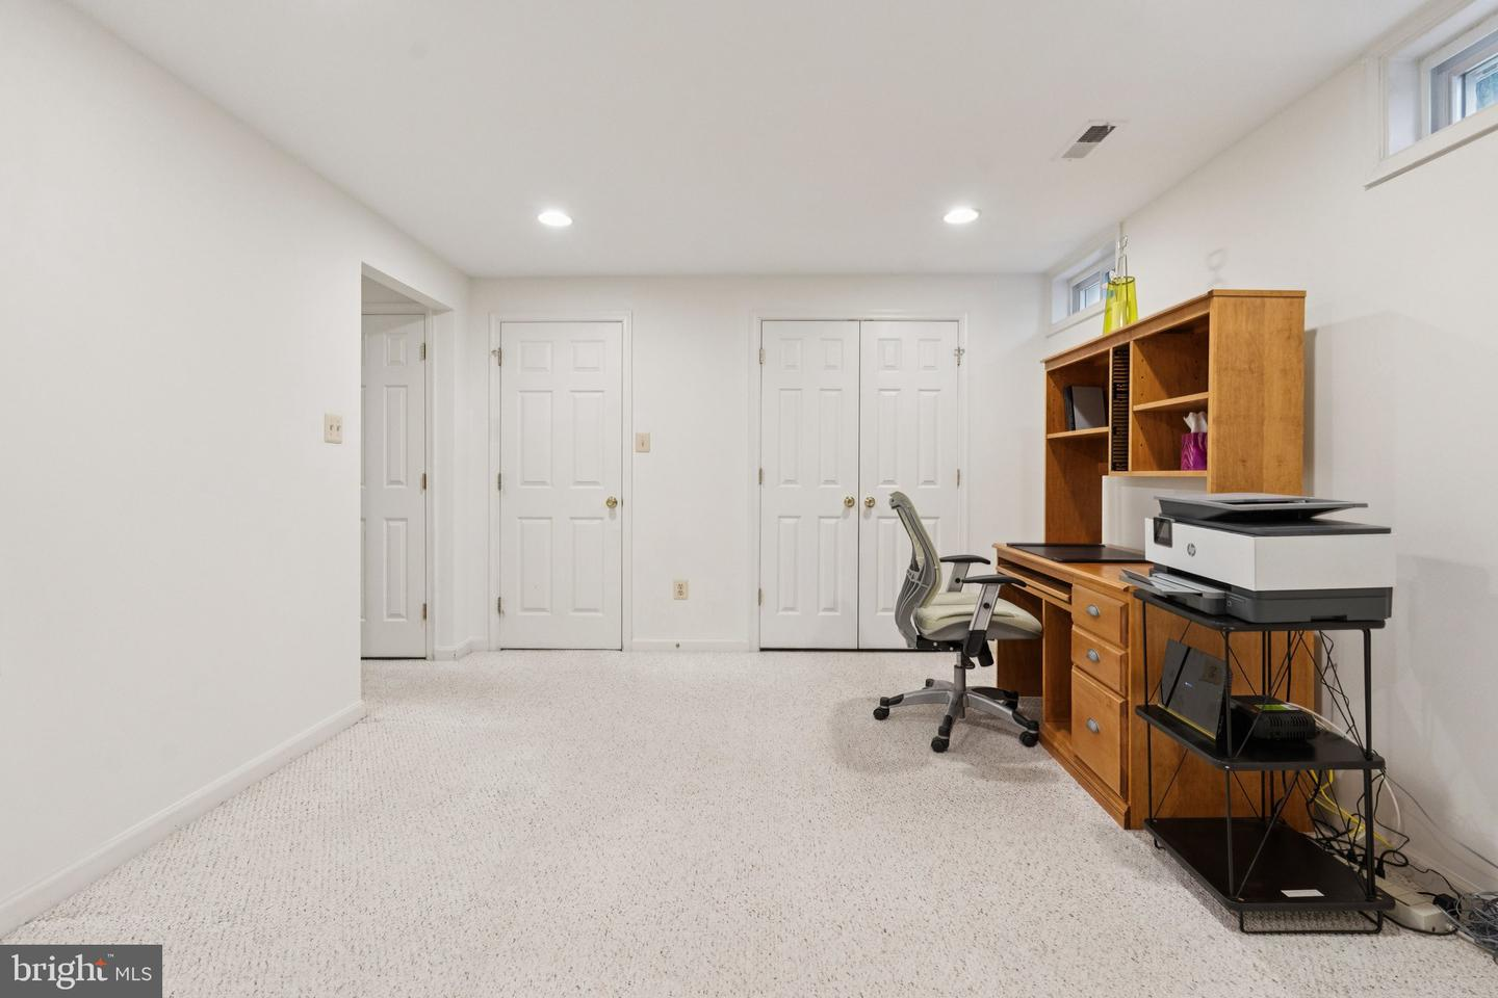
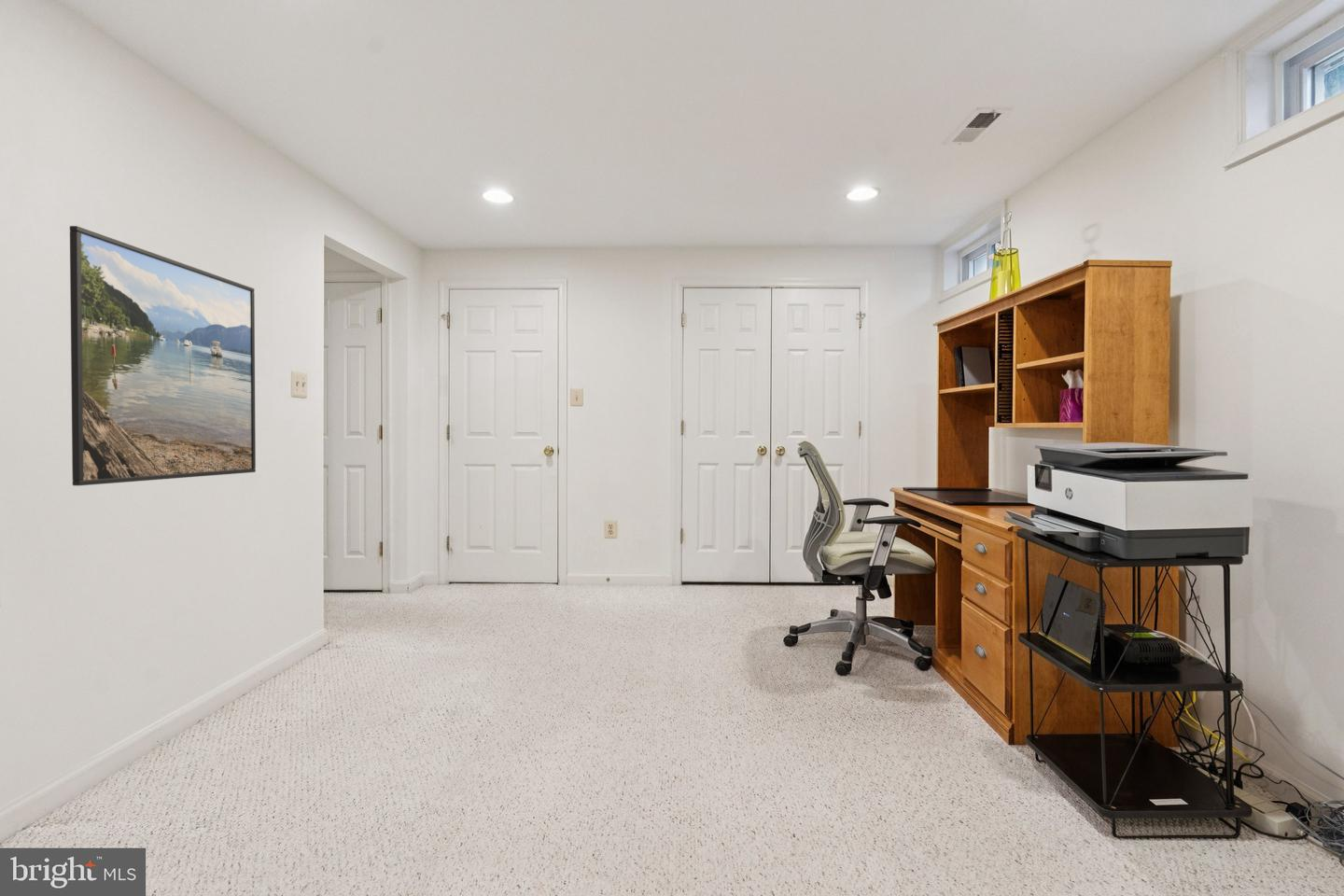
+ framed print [69,225,257,486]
